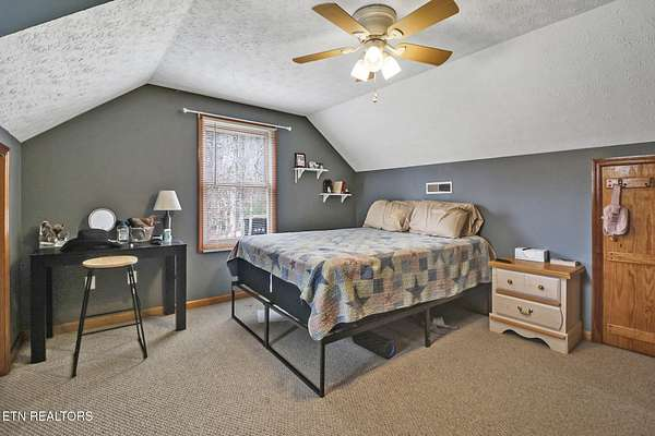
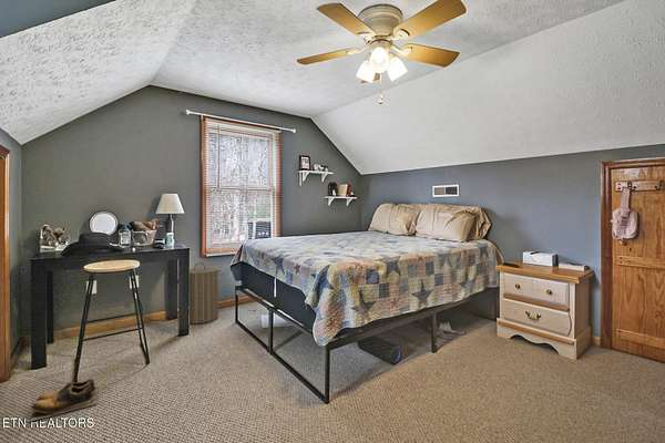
+ shoes [29,378,99,422]
+ laundry hamper [188,261,223,324]
